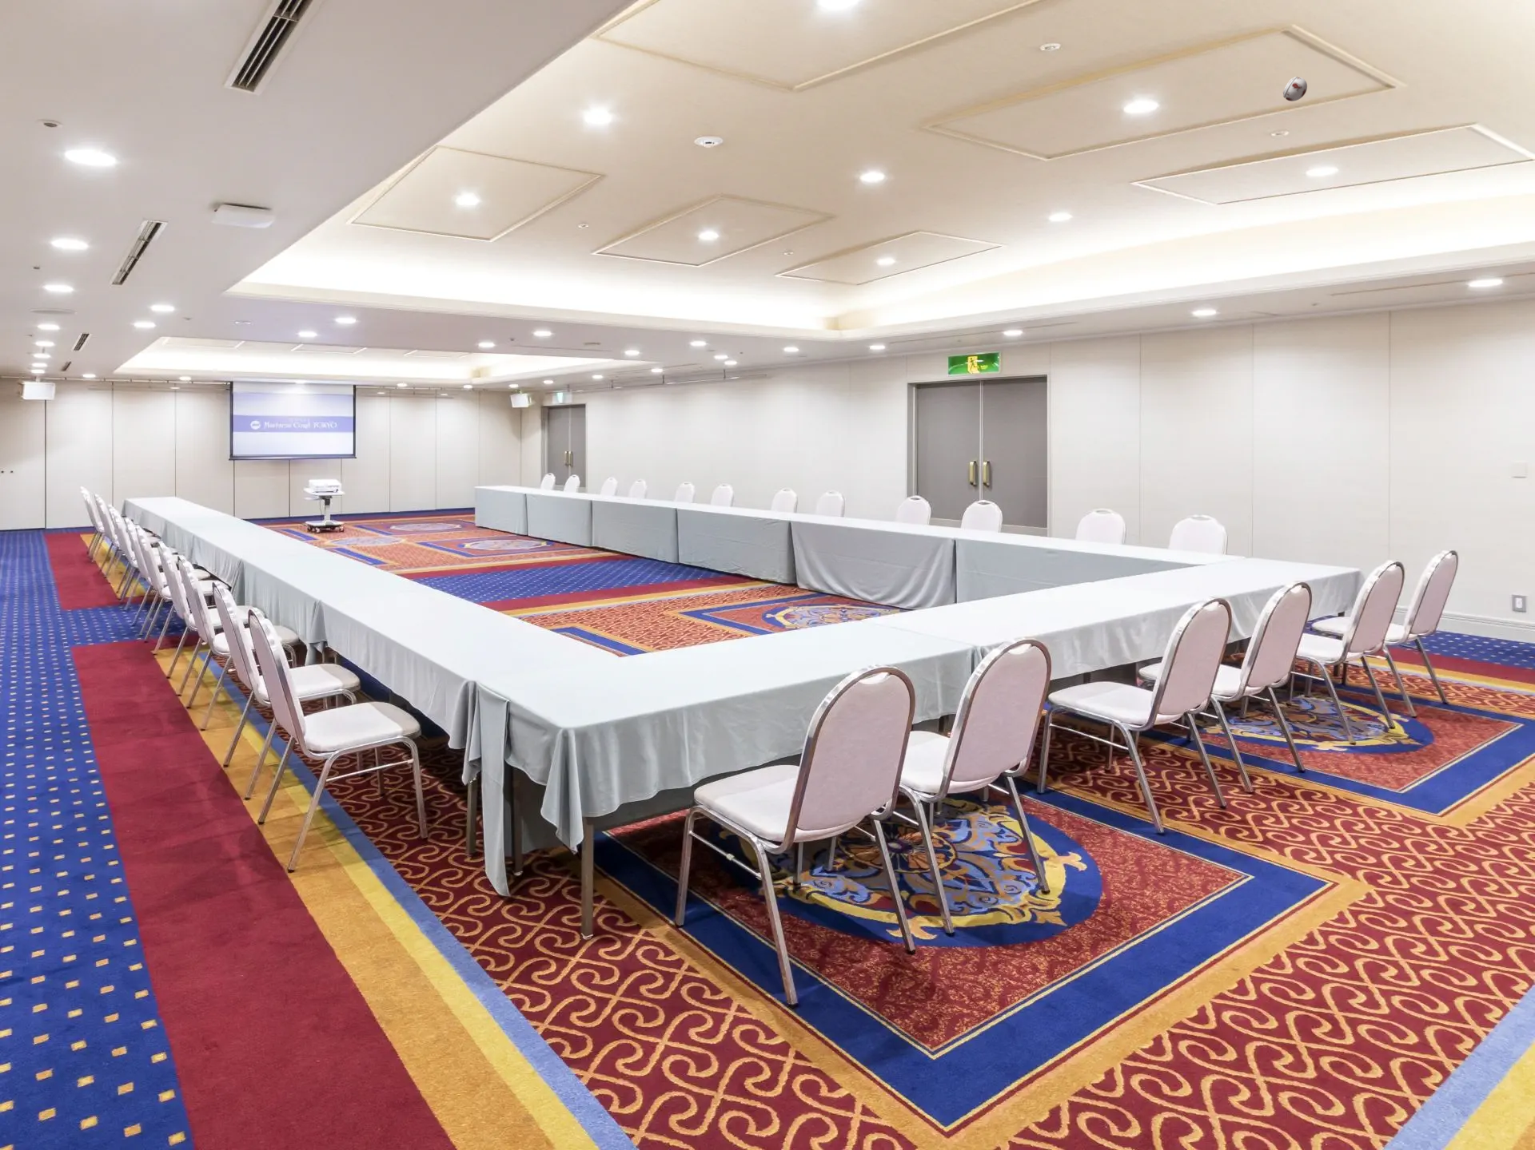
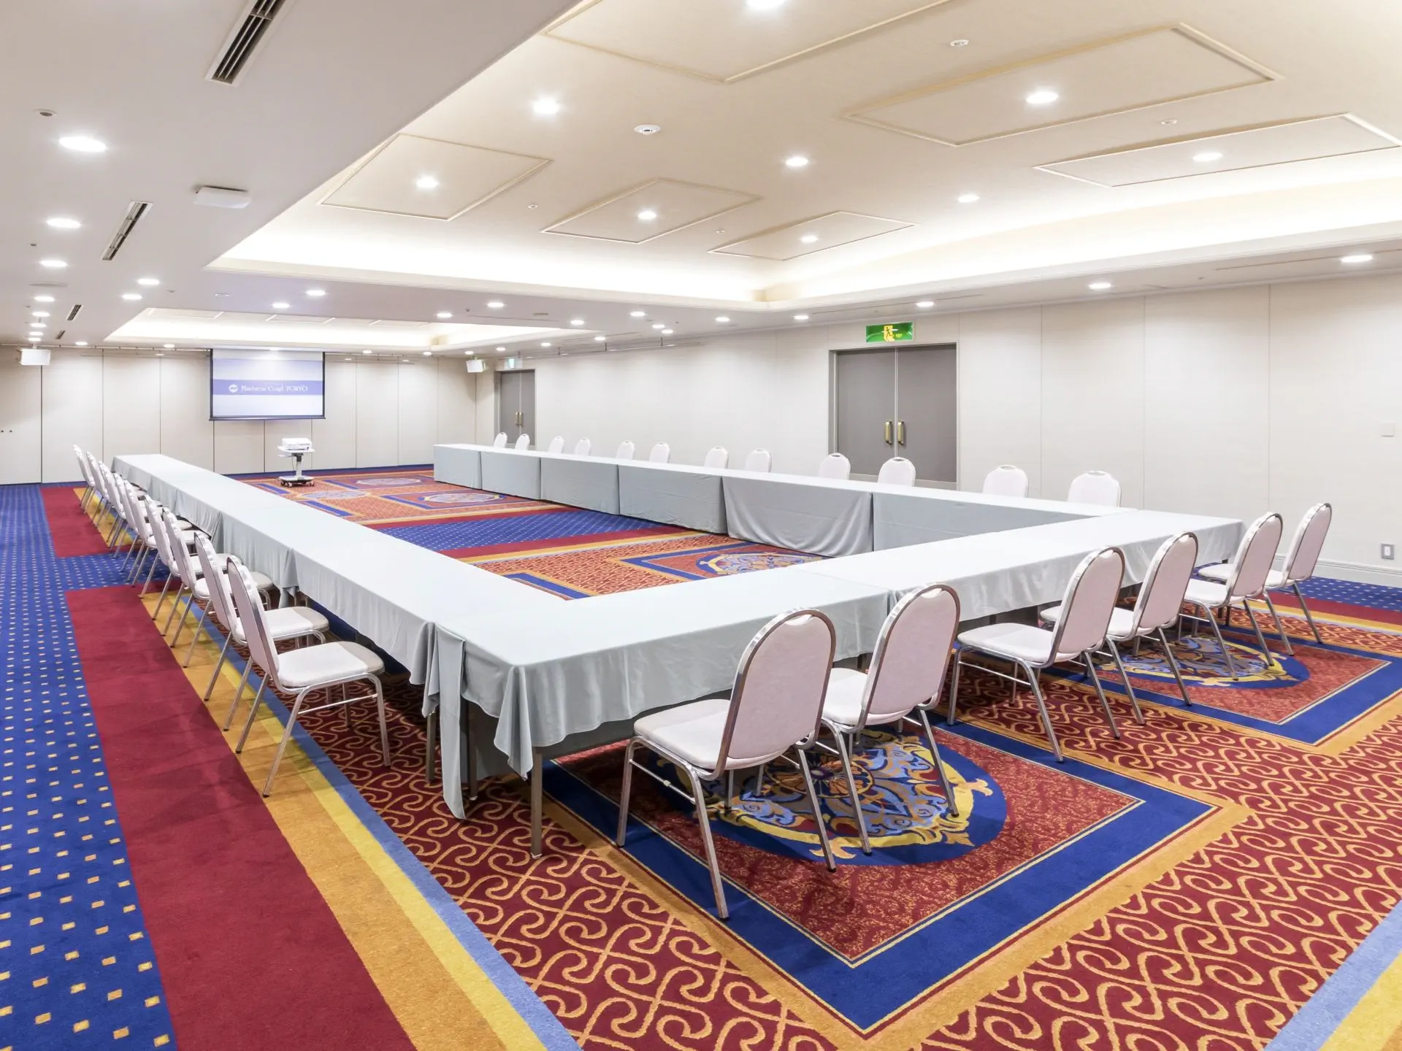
- smoke detector [1282,76,1308,103]
